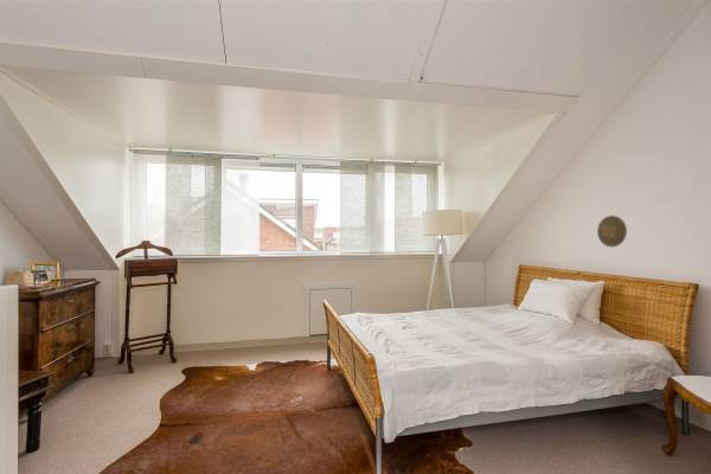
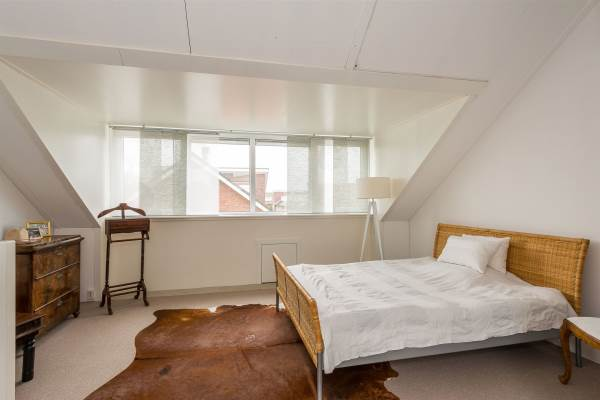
- decorative plate [596,214,628,248]
